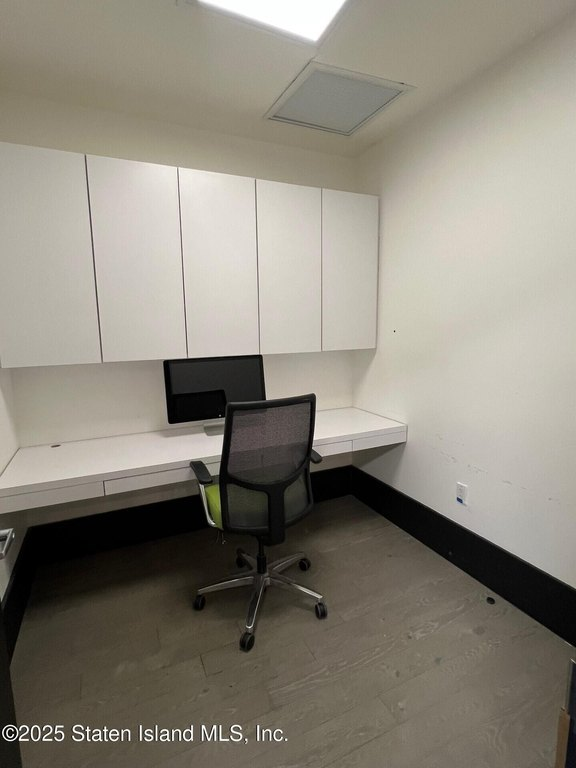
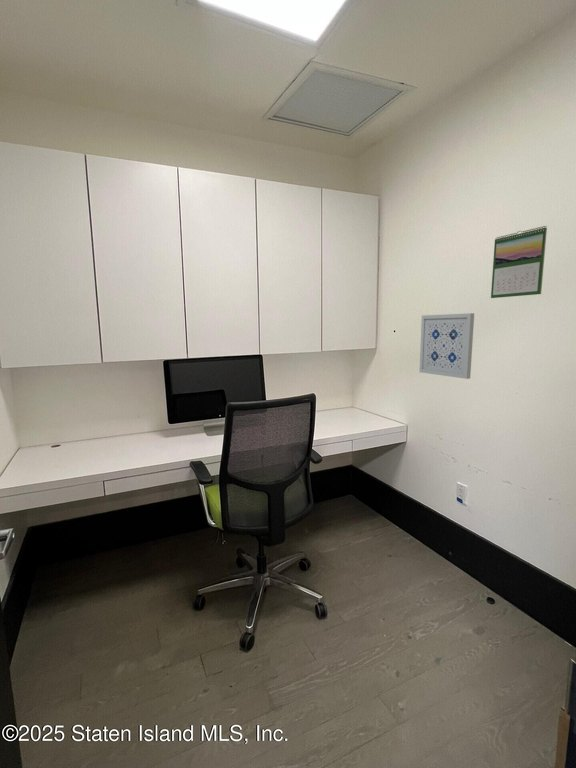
+ wall art [418,312,475,380]
+ calendar [490,225,548,299]
